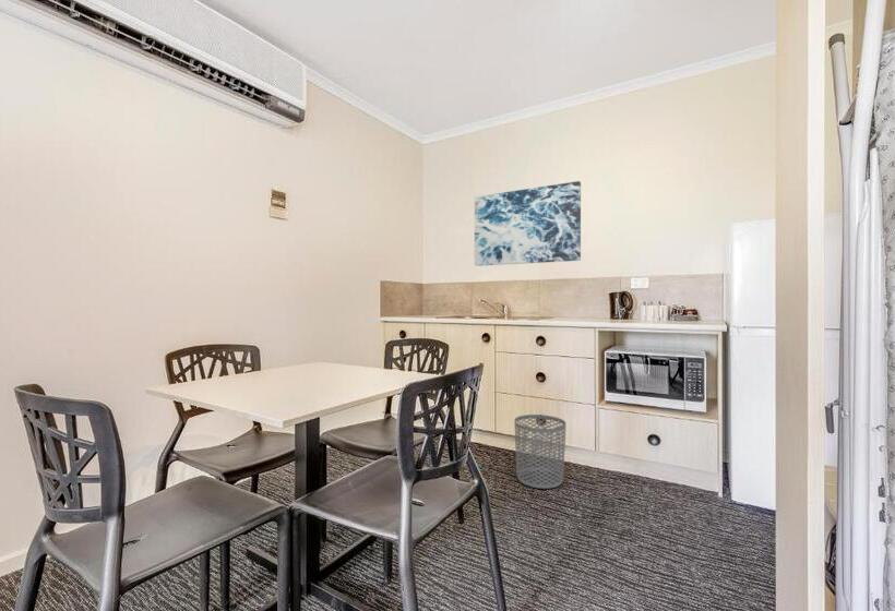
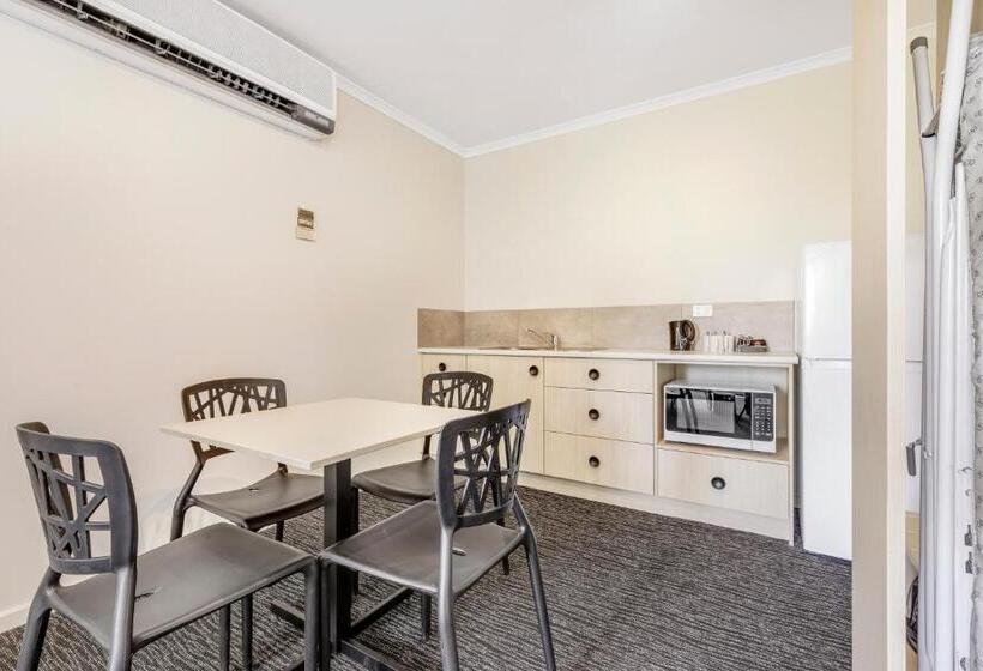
- waste bin [514,414,568,490]
- wall art [474,180,582,267]
